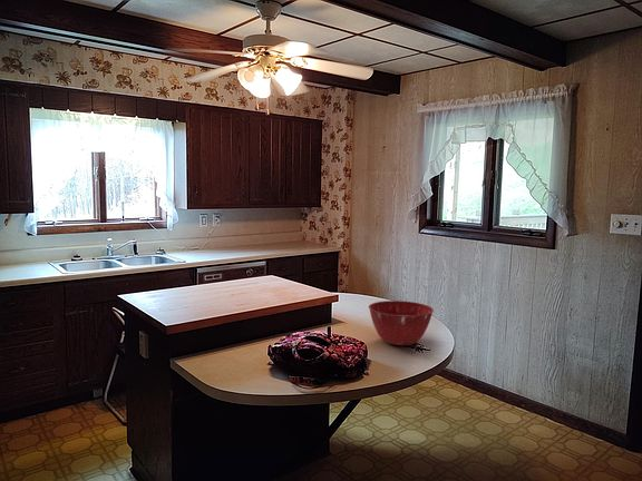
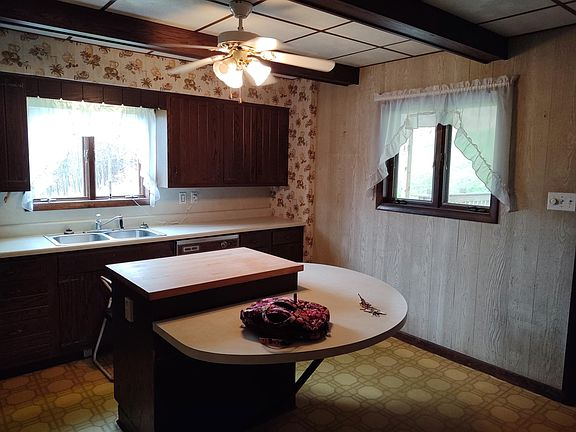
- mixing bowl [368,300,435,346]
